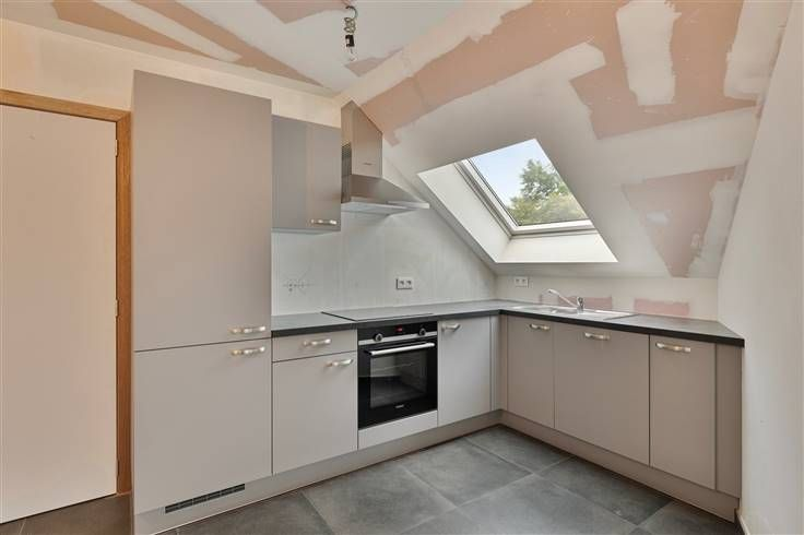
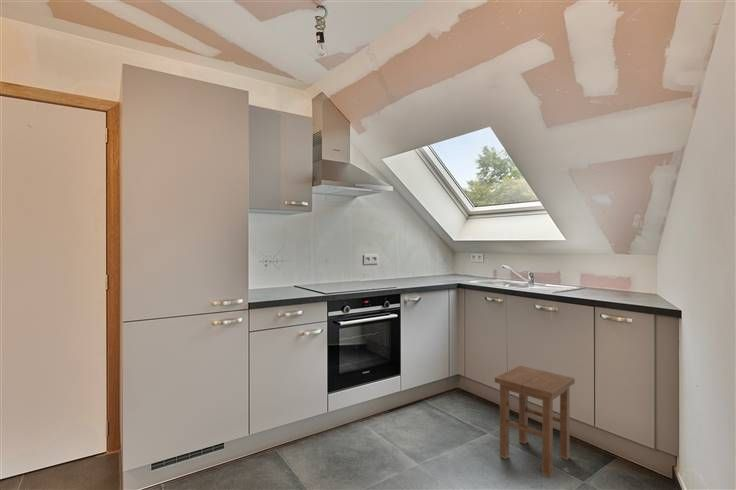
+ stool [494,365,576,479]
